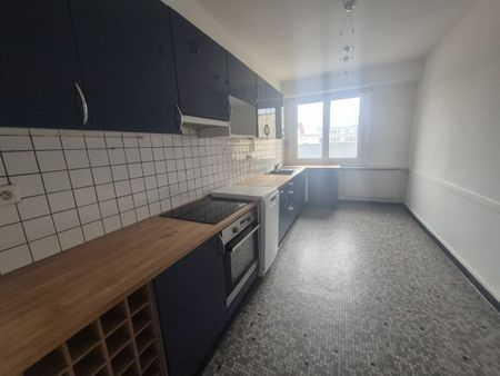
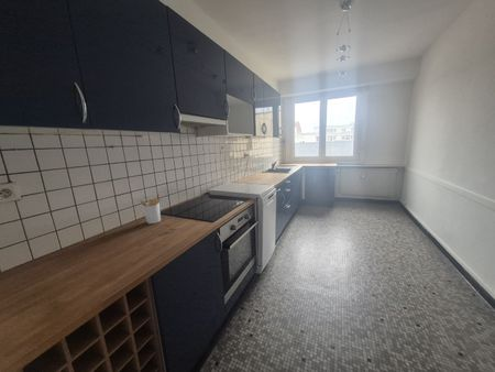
+ utensil holder [139,193,163,225]
